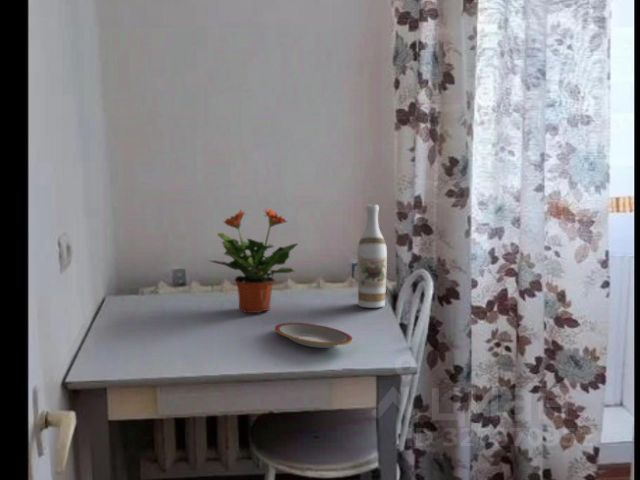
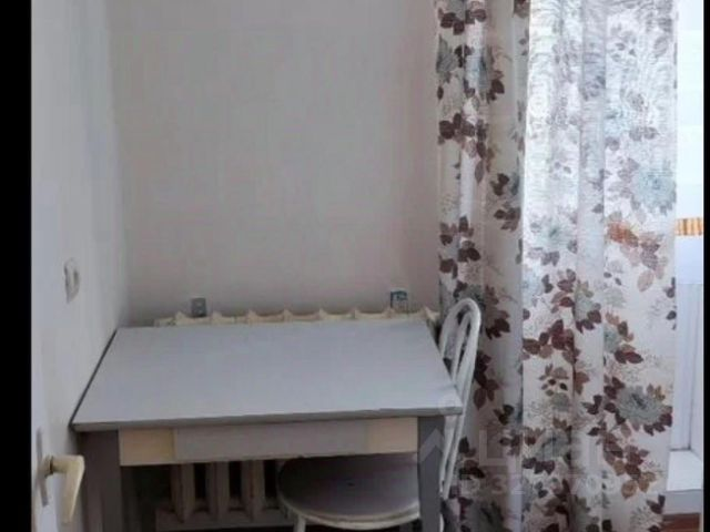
- wine bottle [356,203,388,309]
- potted plant [209,207,299,314]
- plate [274,322,353,349]
